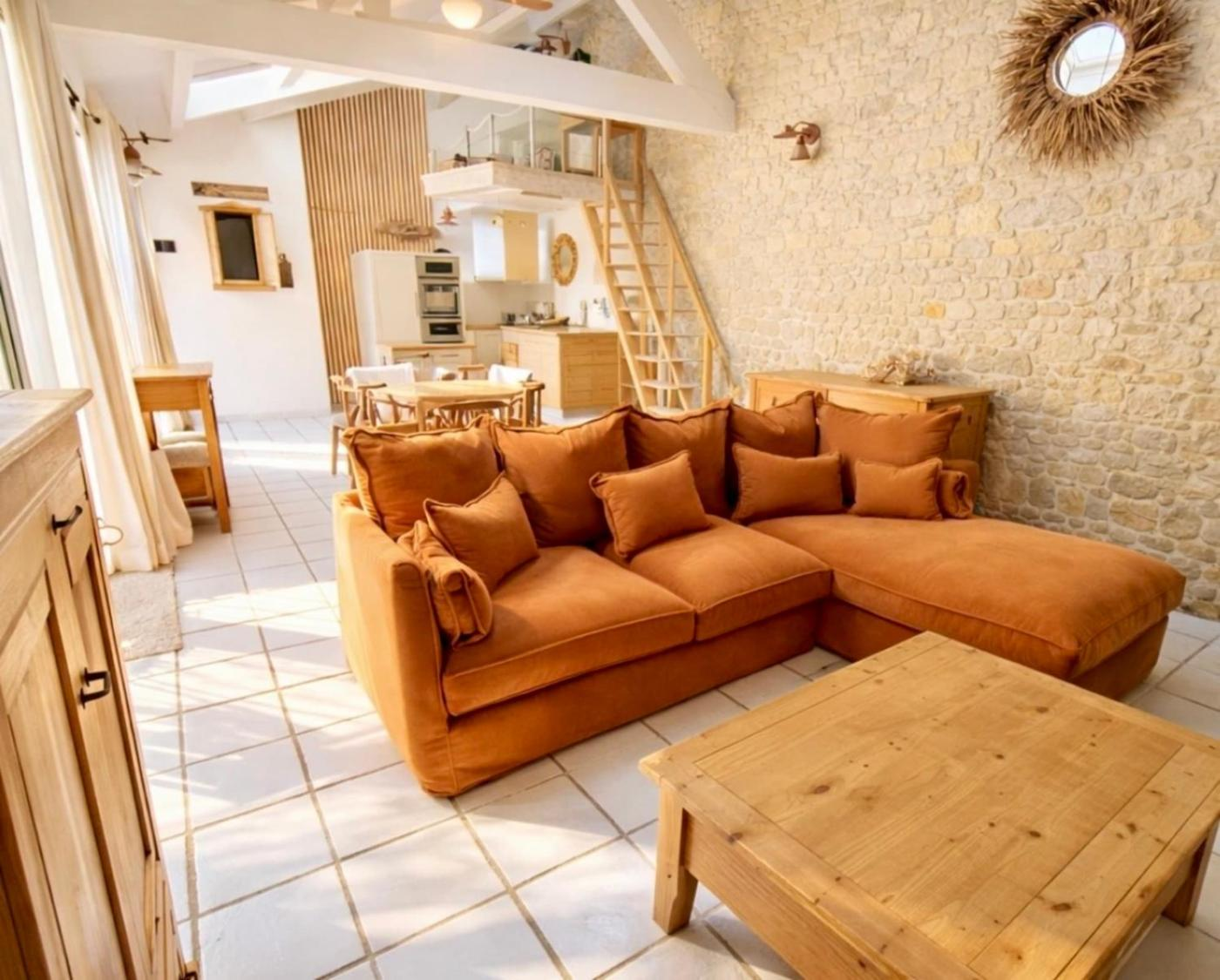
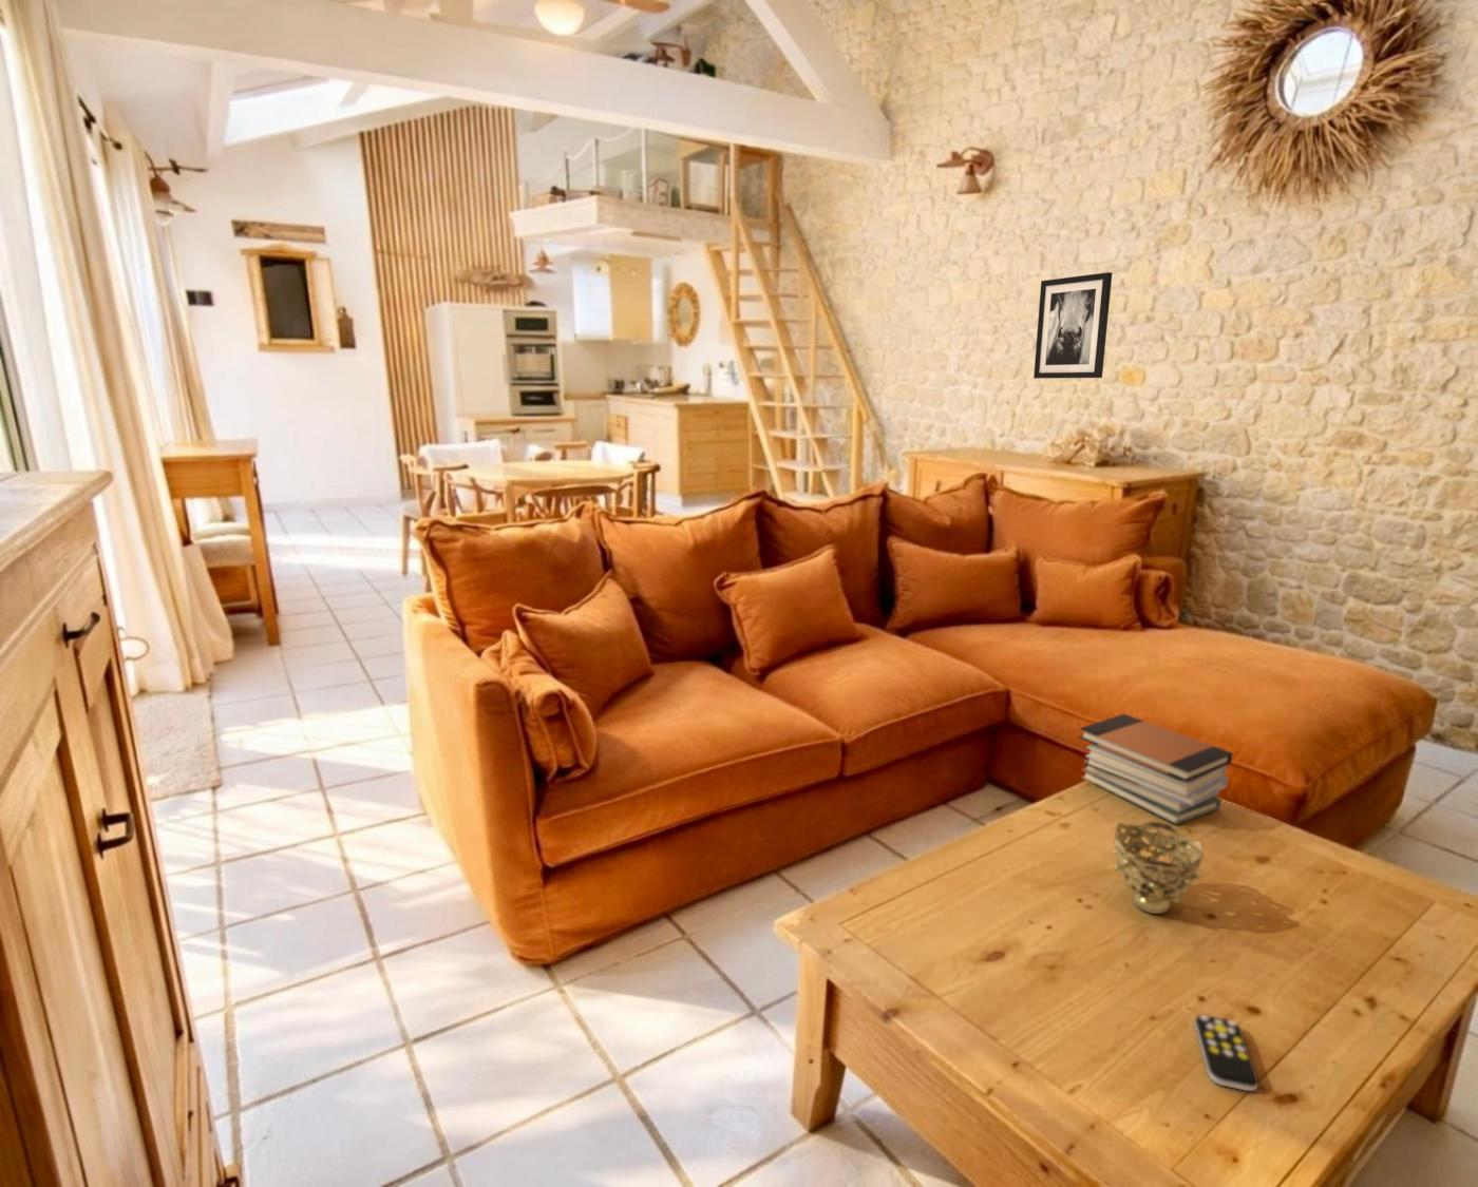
+ decorative bowl [1112,821,1205,914]
+ wall art [1032,271,1112,380]
+ book stack [1078,712,1234,826]
+ remote control [1195,1014,1260,1093]
